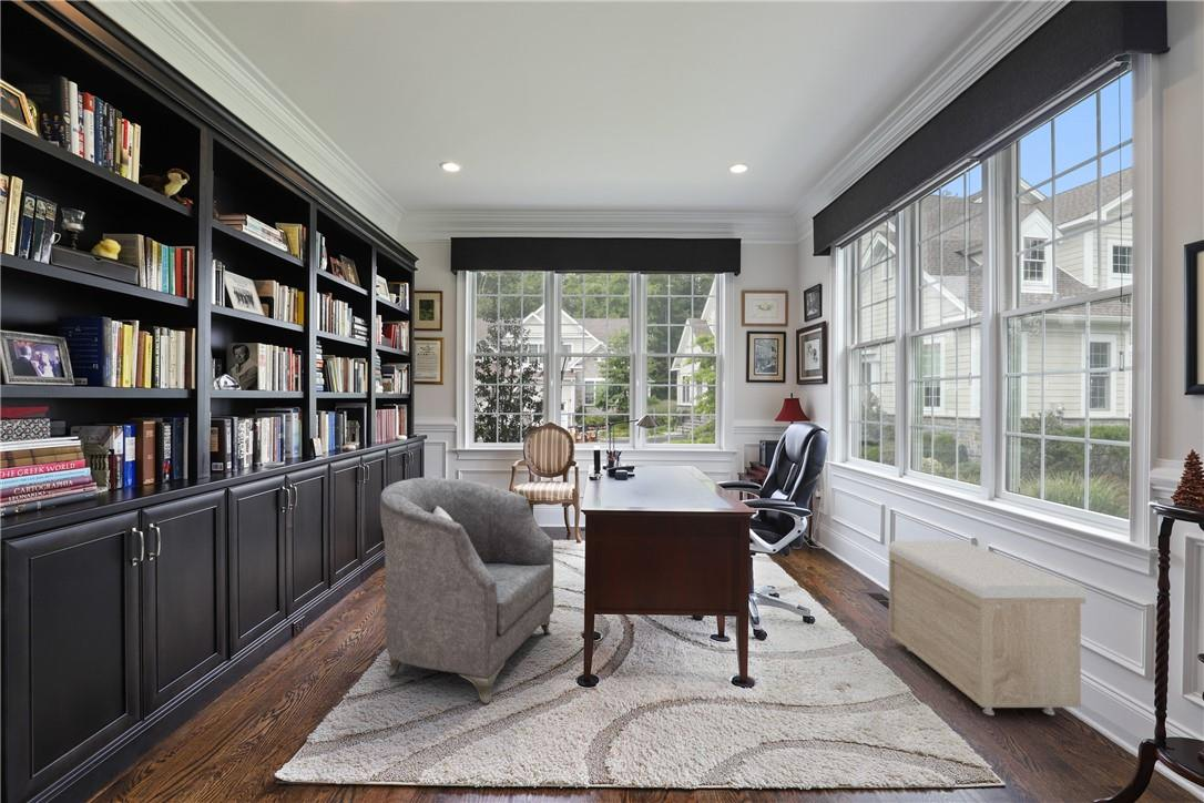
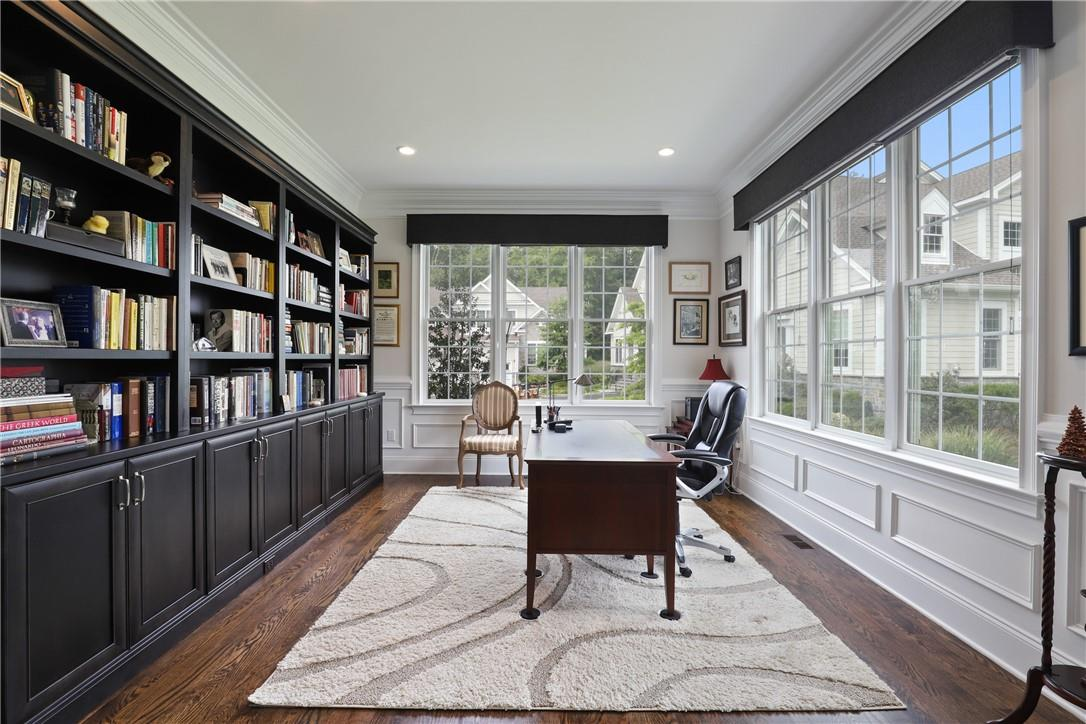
- storage bench [888,540,1086,716]
- armchair [379,476,555,705]
